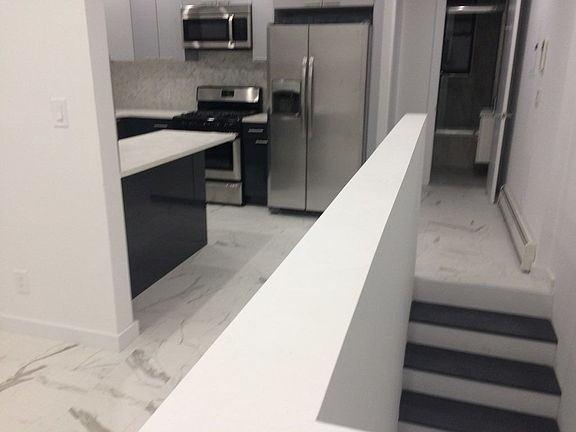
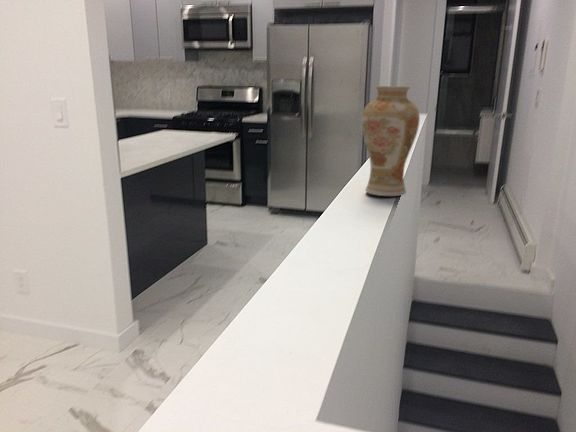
+ vase [361,85,421,197]
